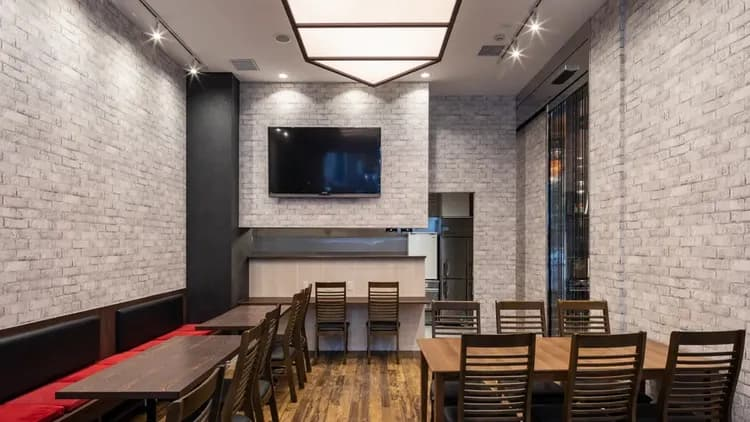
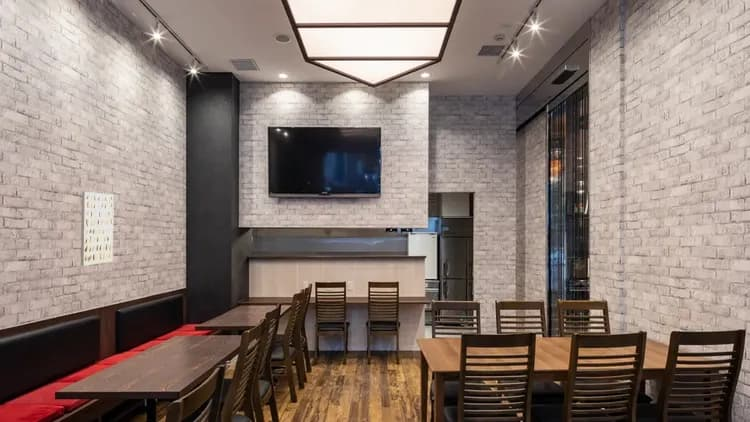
+ wall art [80,191,115,267]
